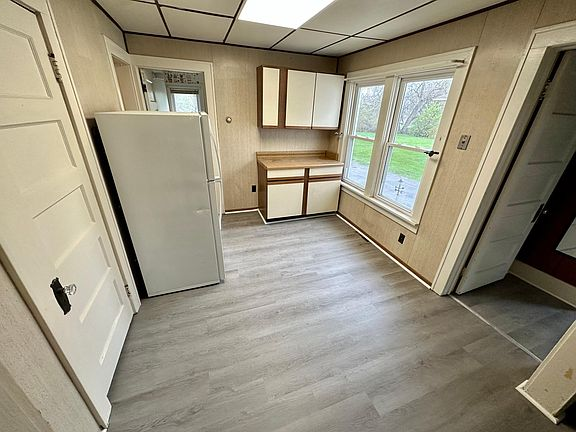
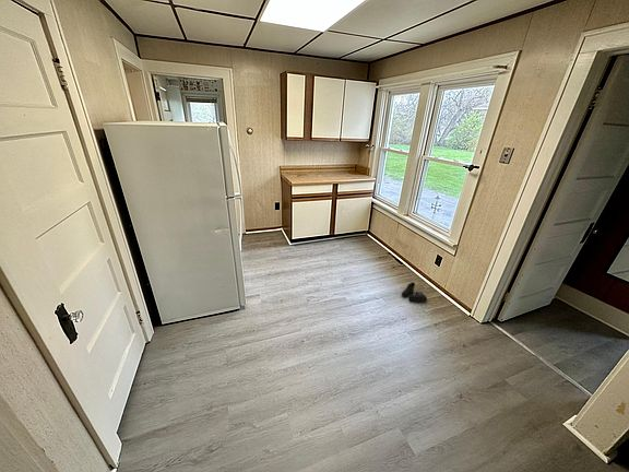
+ boots [401,281,428,304]
